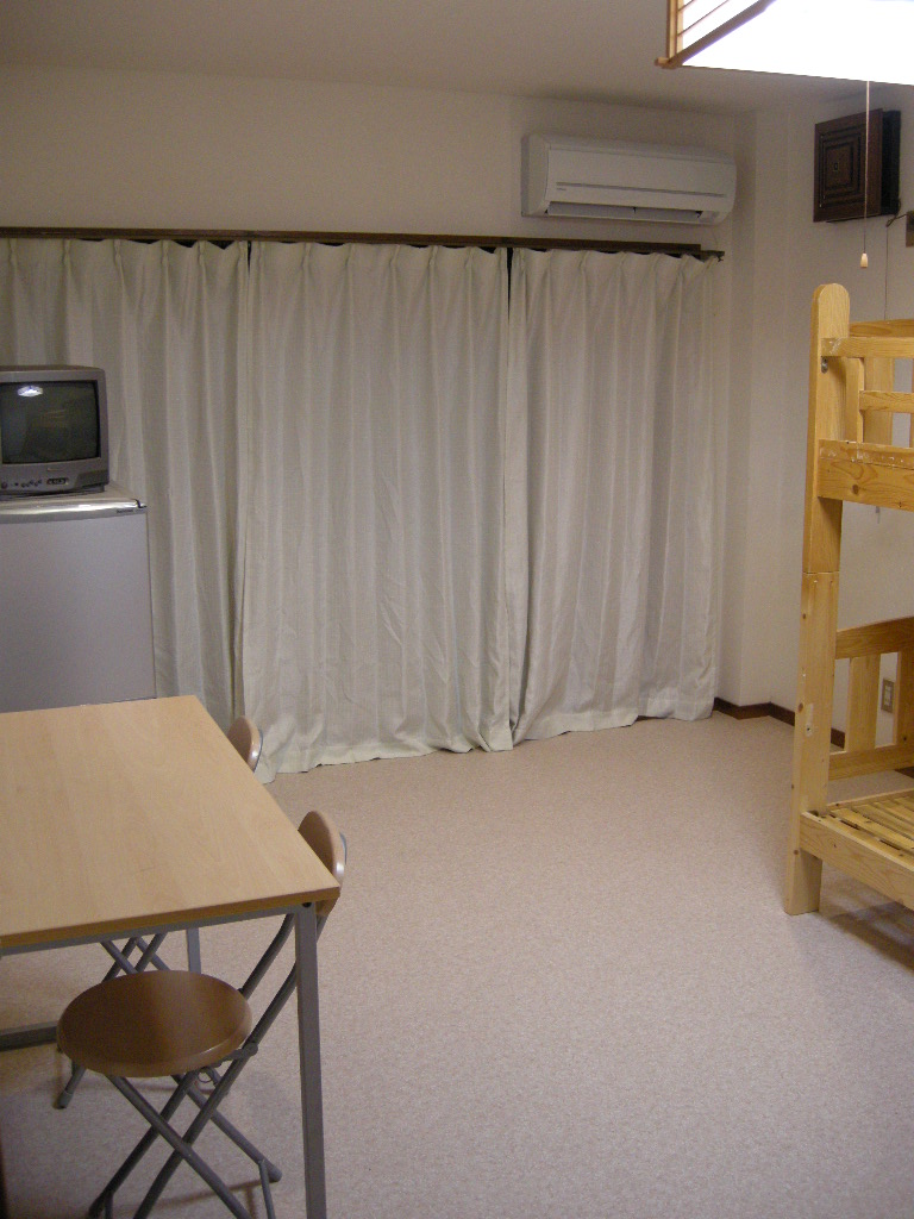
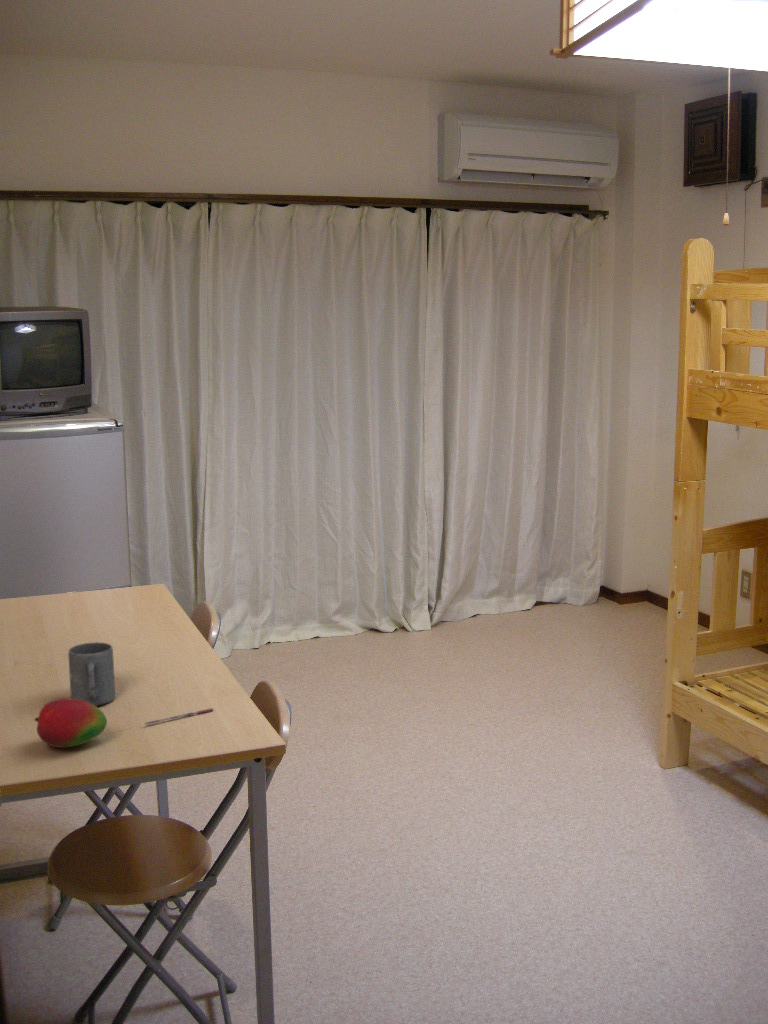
+ fruit [33,698,108,749]
+ pen [143,707,215,726]
+ mug [67,641,116,707]
